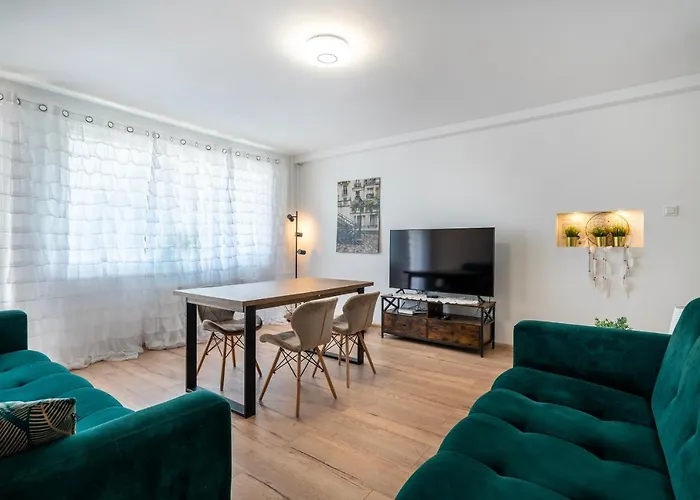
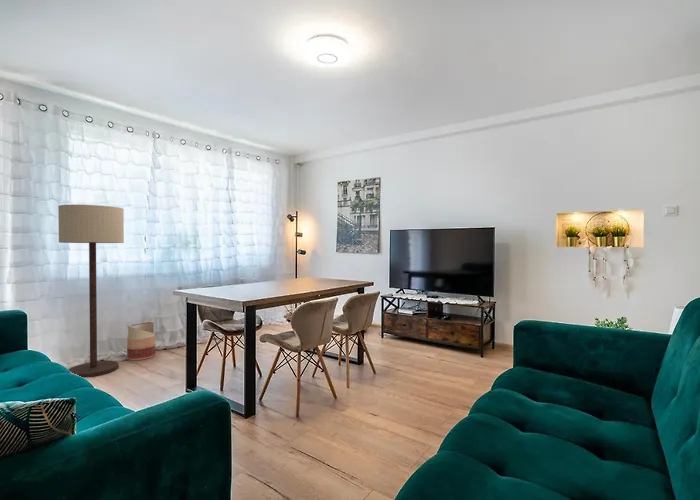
+ basket [126,320,156,361]
+ floor lamp [57,204,125,378]
